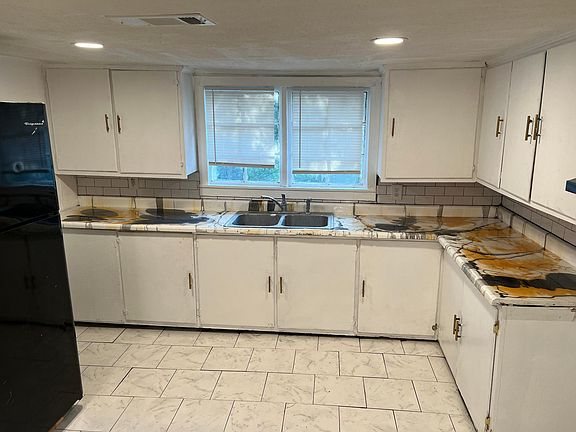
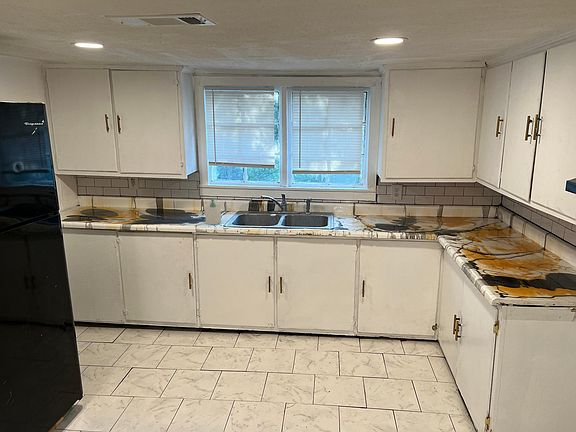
+ soap bottle [204,197,222,226]
